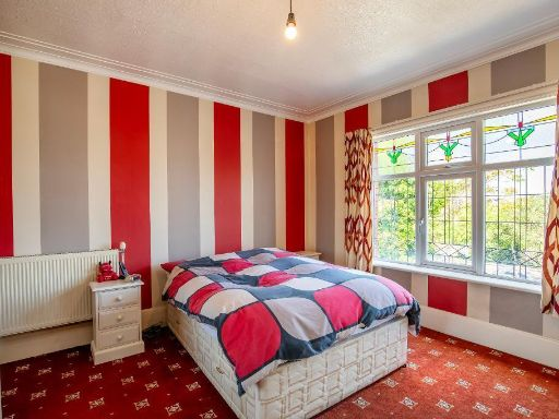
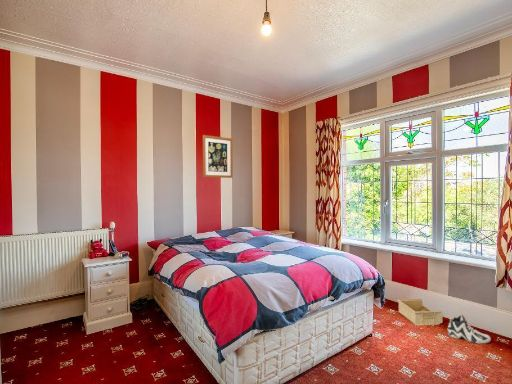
+ sneaker [446,314,492,345]
+ wall art [202,134,234,179]
+ storage bin [396,298,444,326]
